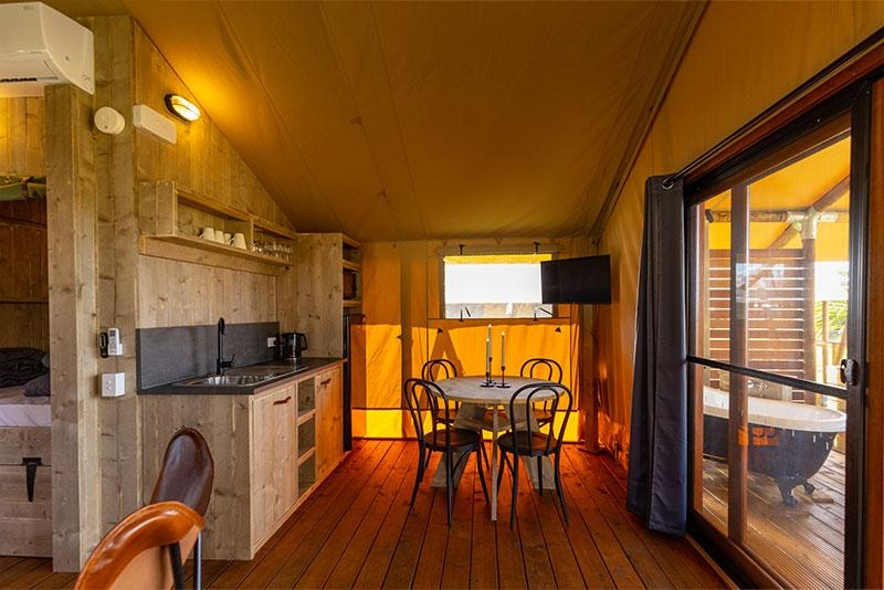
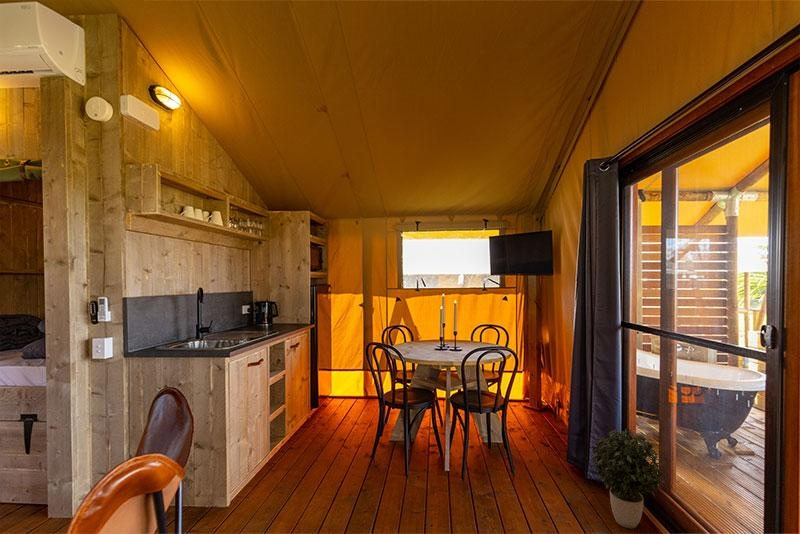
+ potted plant [589,427,666,529]
